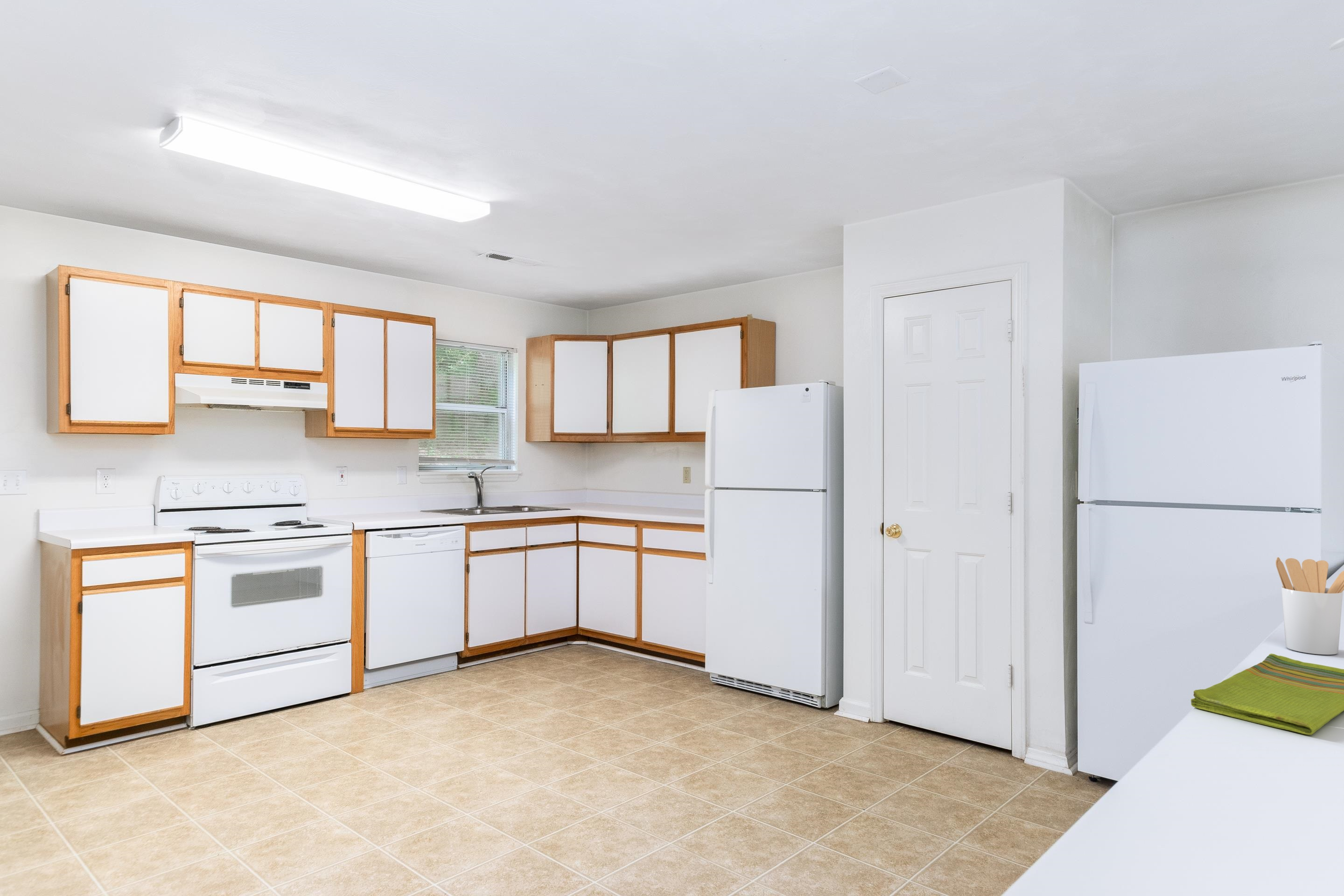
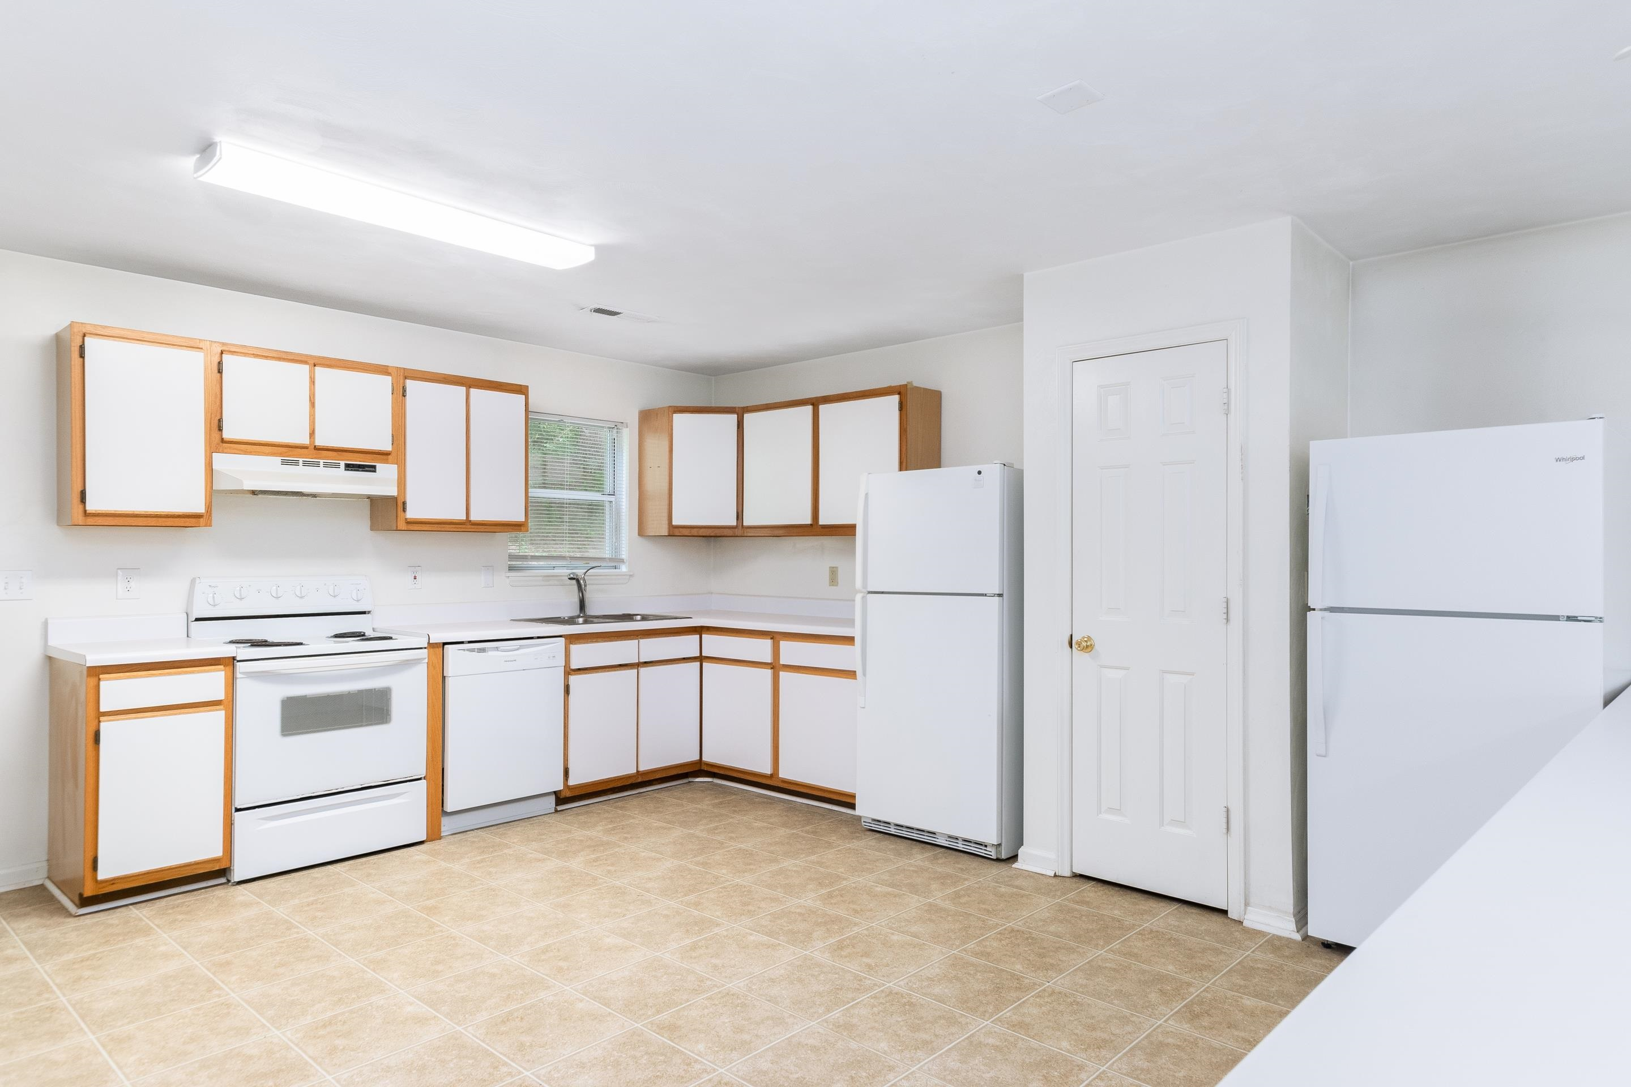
- dish towel [1190,653,1344,735]
- utensil holder [1275,557,1344,655]
